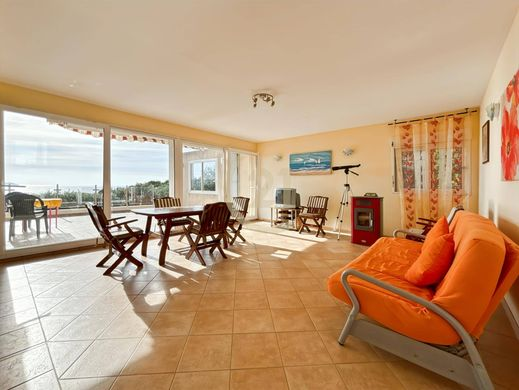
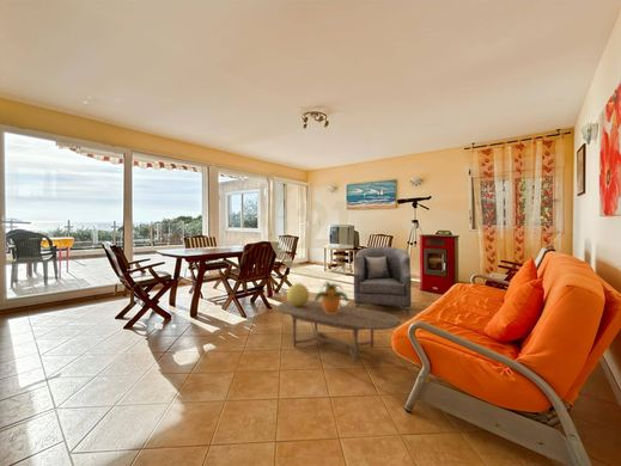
+ potted plant [313,280,349,314]
+ armchair [353,245,413,315]
+ decorative ball [286,282,310,306]
+ coffee table [275,300,402,366]
